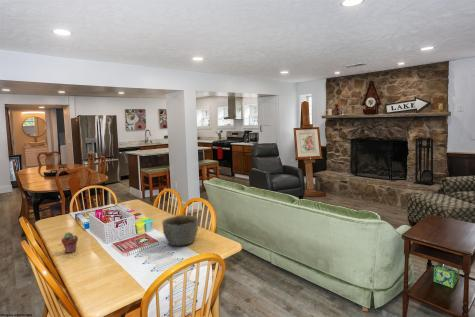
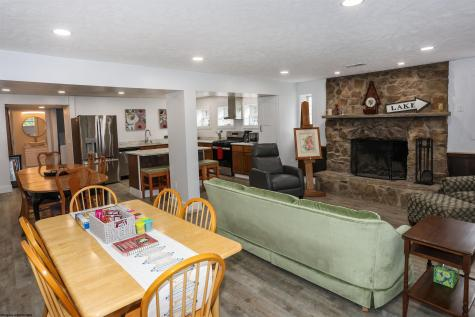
- potted succulent [60,231,79,254]
- bowl [161,214,199,247]
